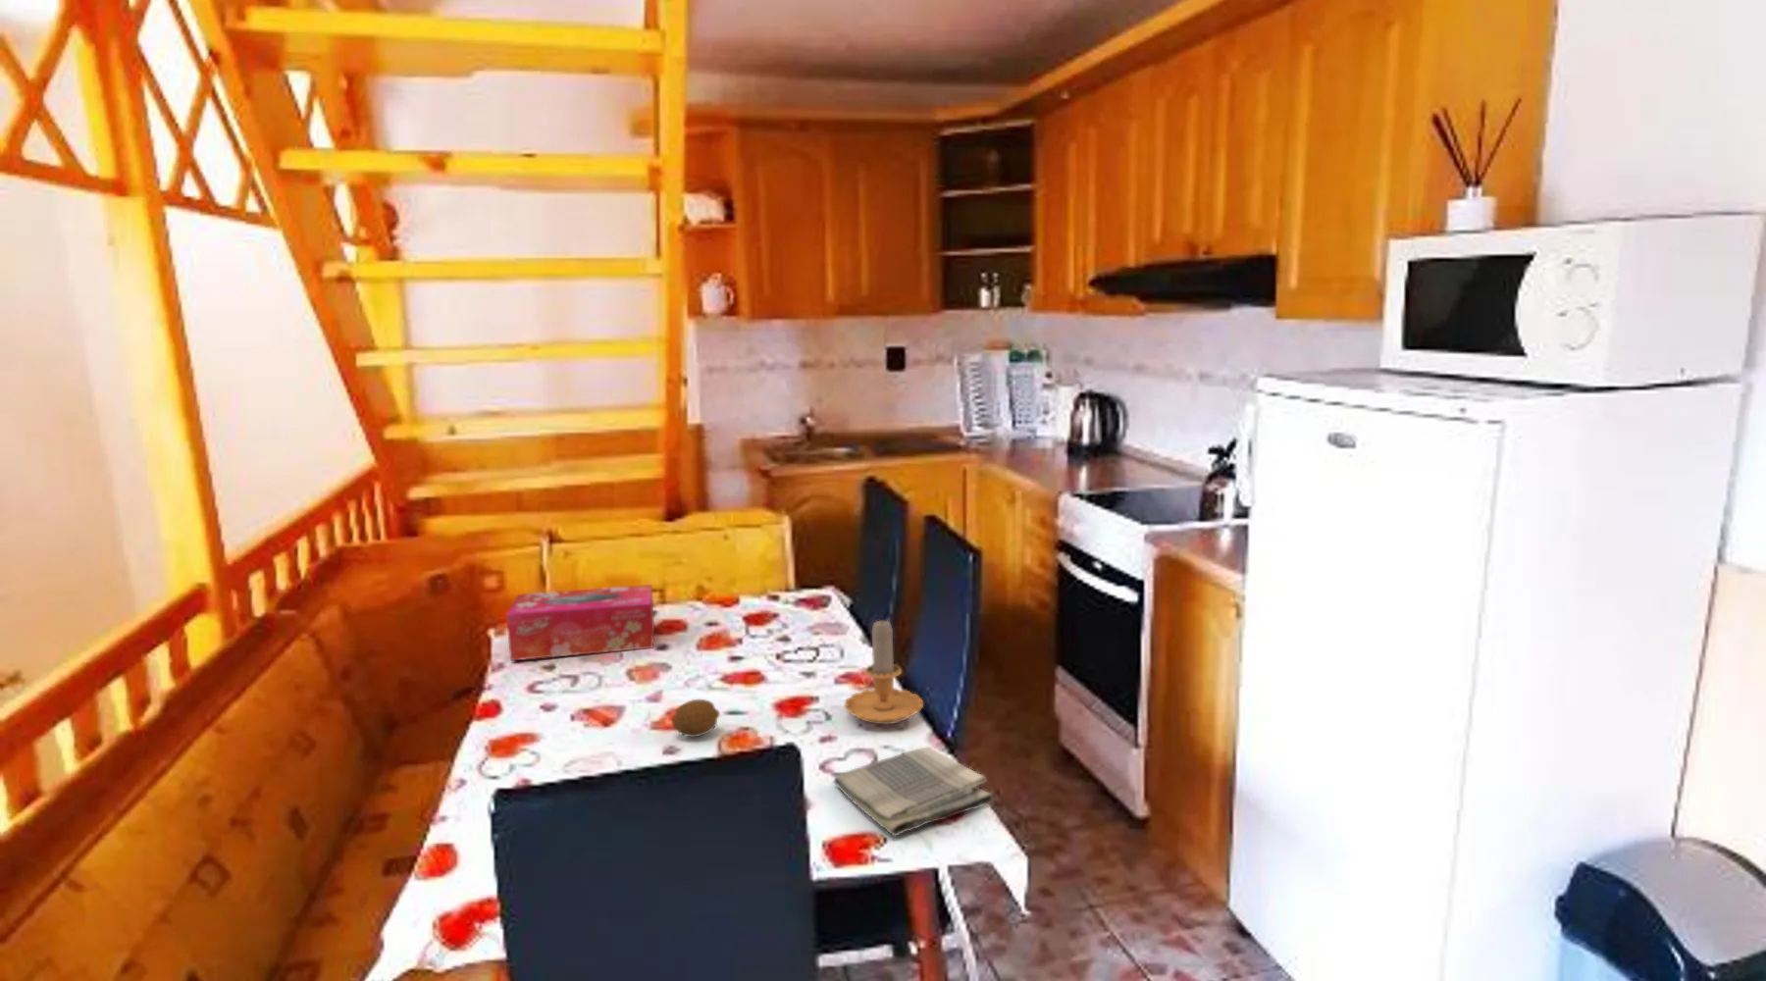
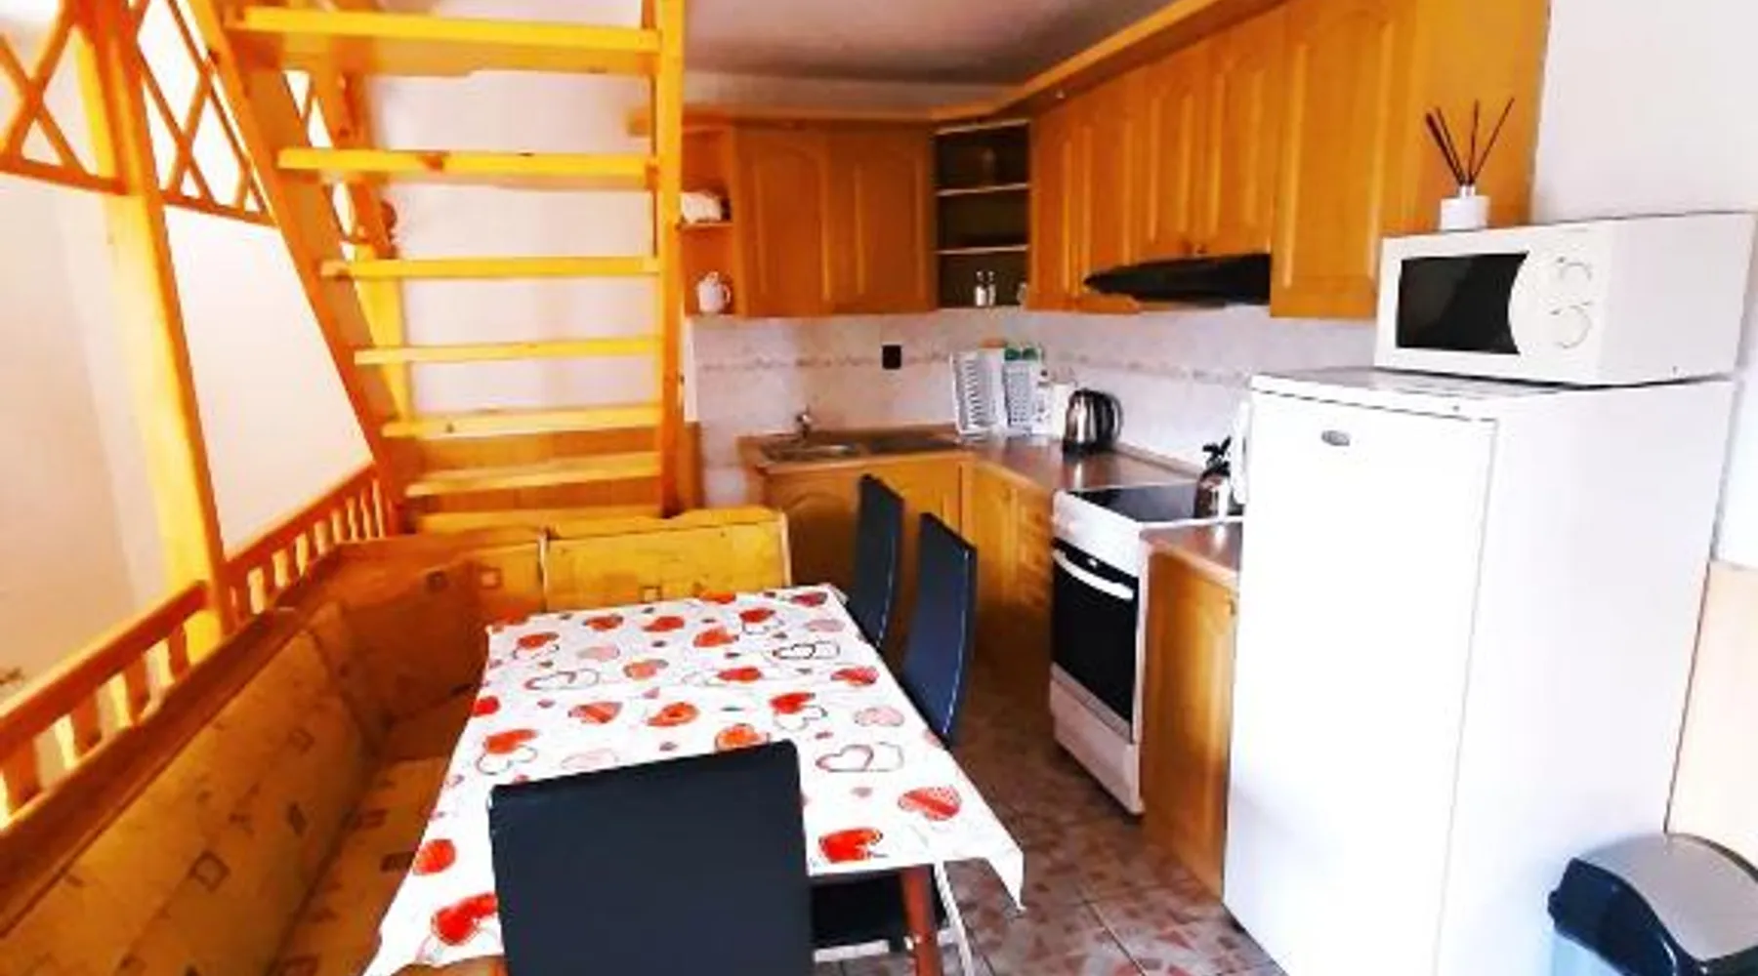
- tissue box [505,584,656,661]
- fruit [672,698,721,738]
- dish towel [832,745,995,837]
- candle [844,619,924,725]
